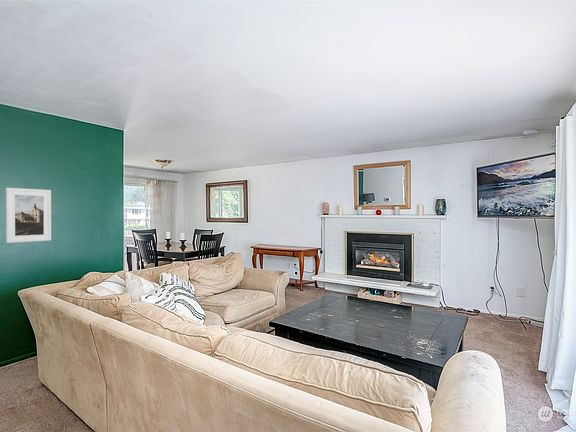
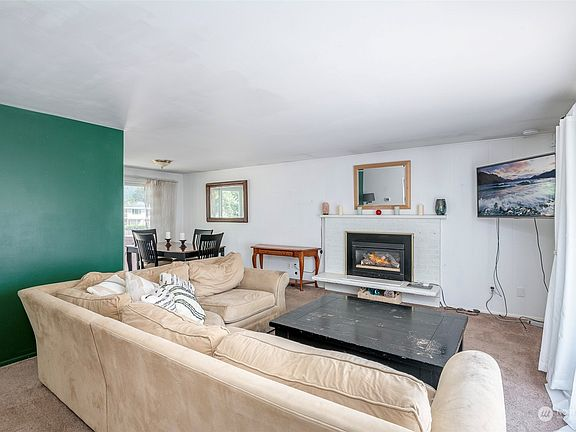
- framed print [5,187,52,244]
